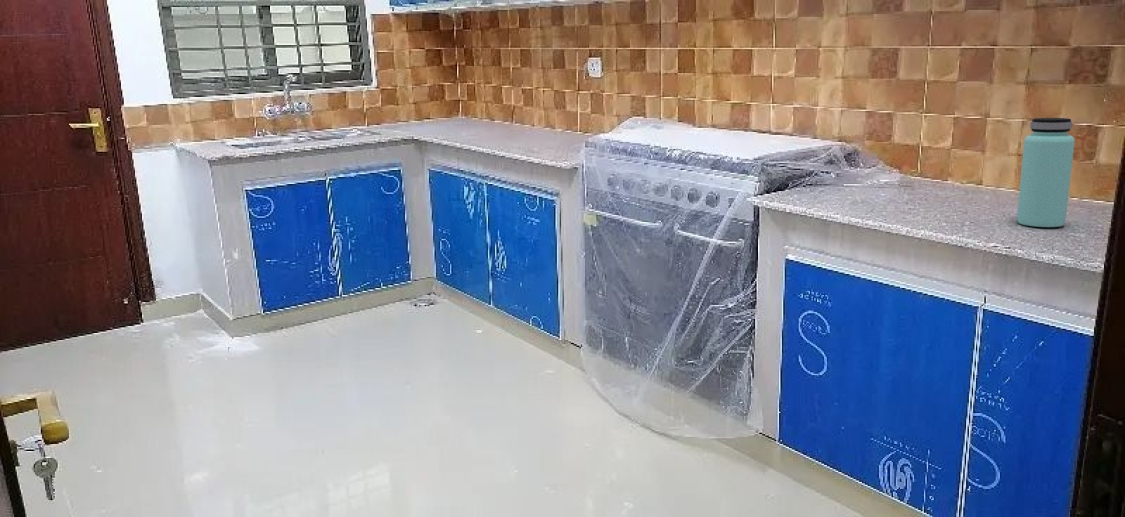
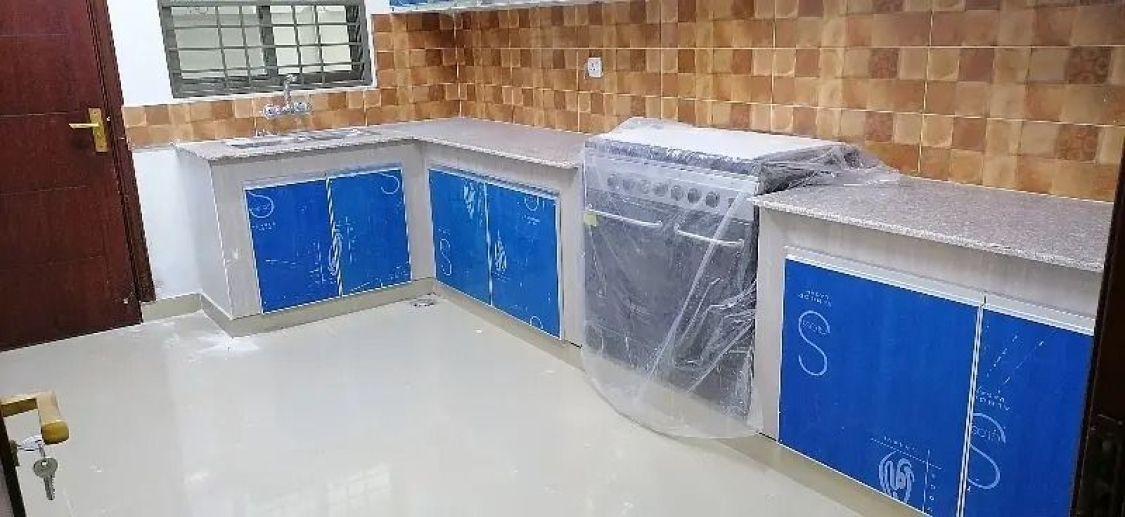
- bottle [1016,117,1076,228]
